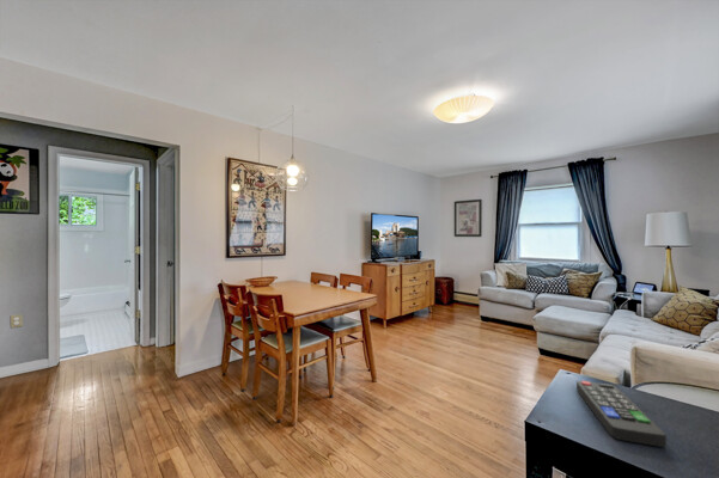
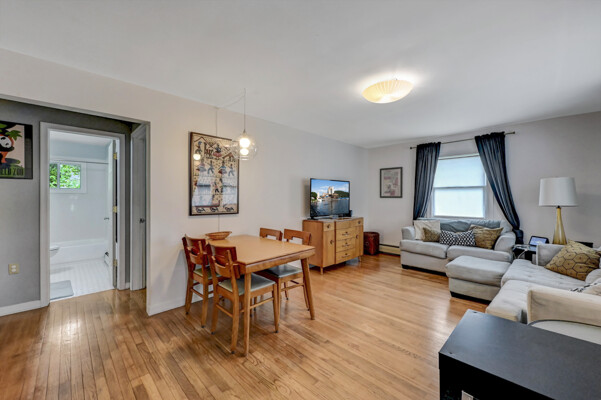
- remote control [575,380,668,448]
